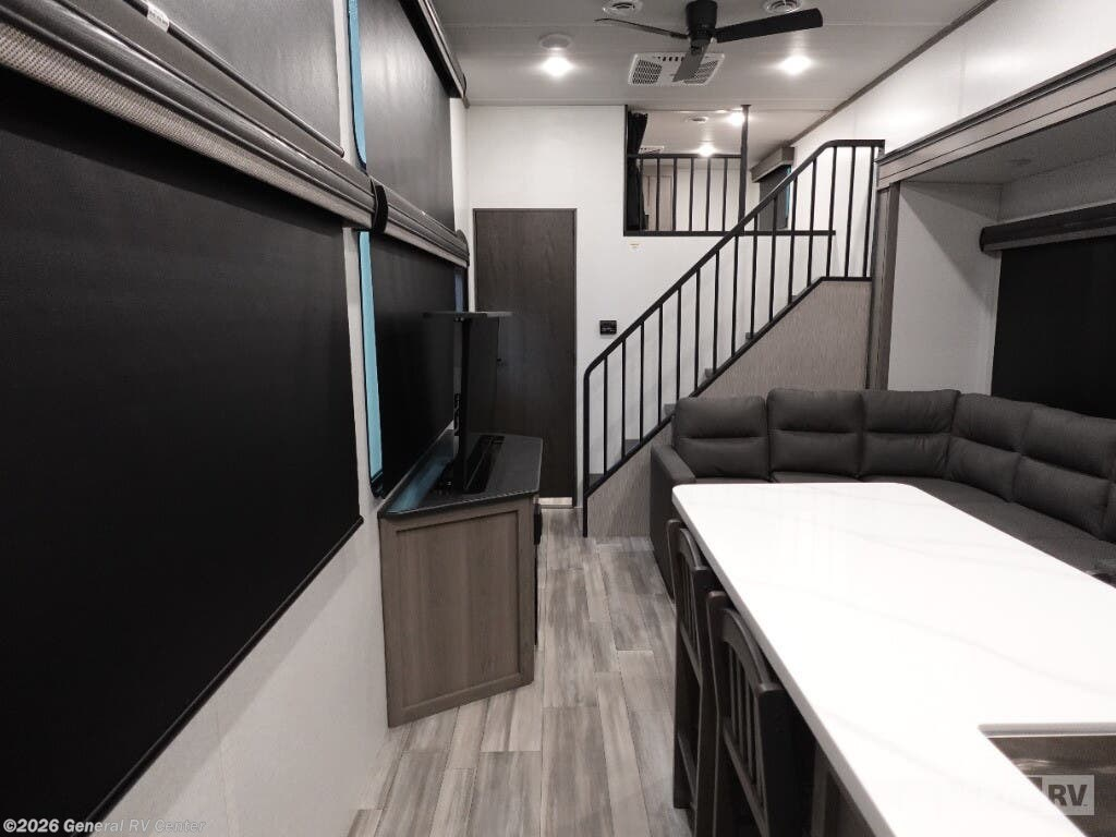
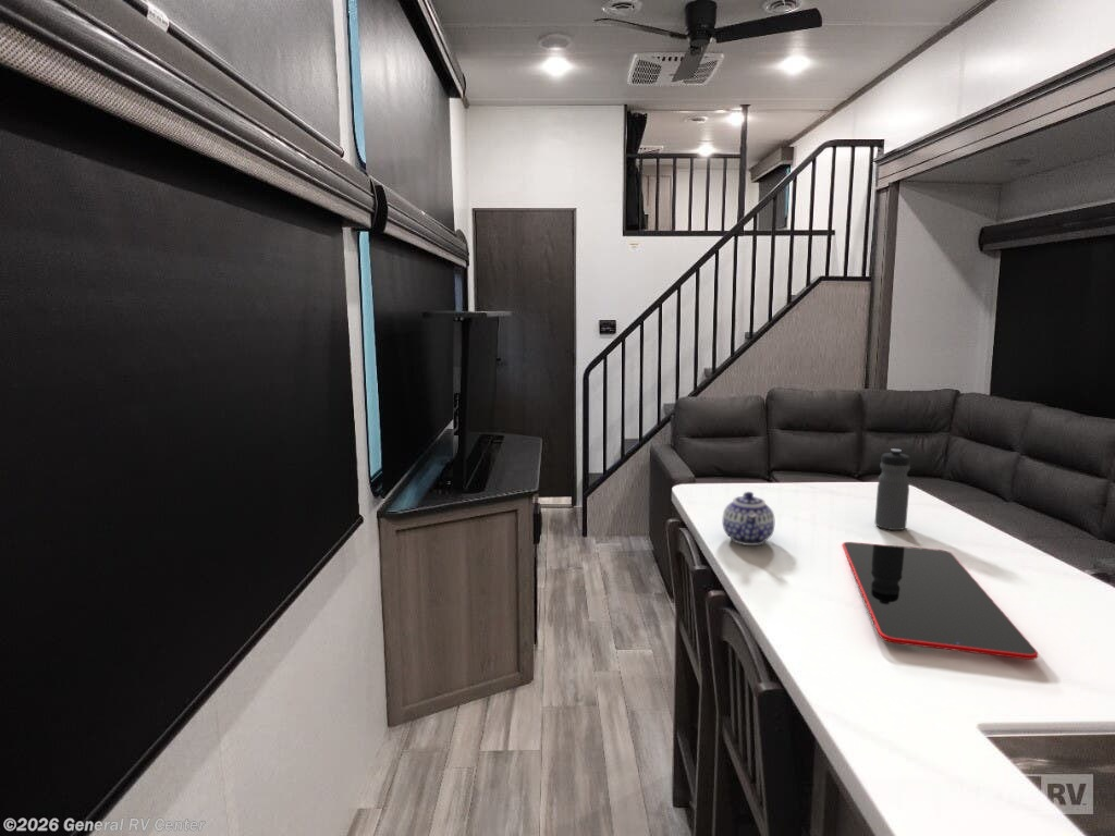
+ water bottle [874,447,911,531]
+ cutting board [842,541,1039,661]
+ teapot [722,491,775,546]
